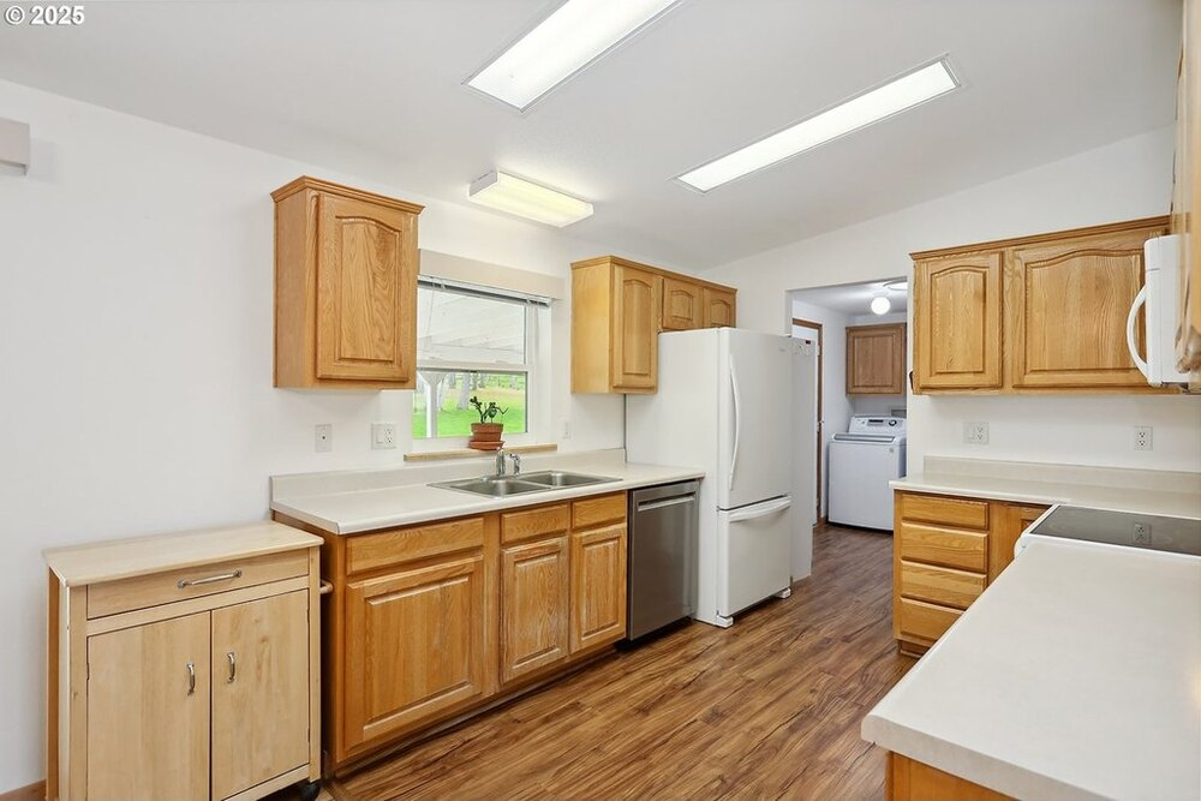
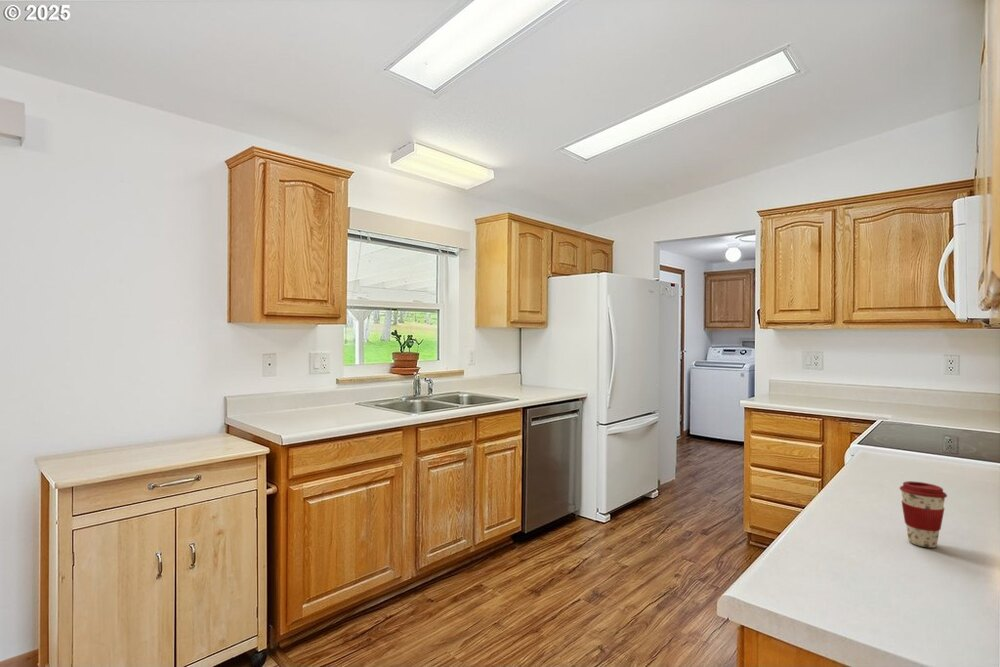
+ coffee cup [899,480,948,549]
